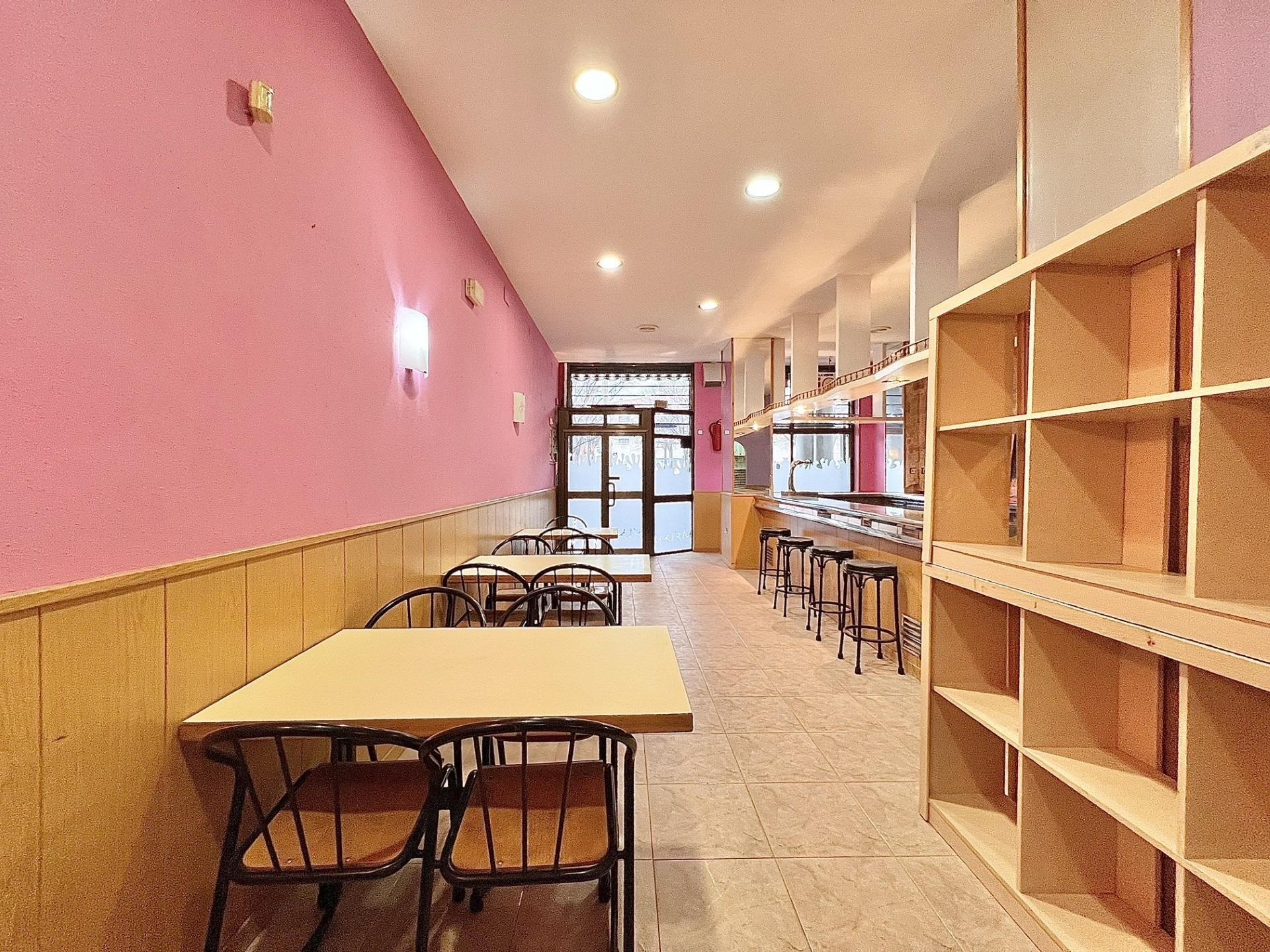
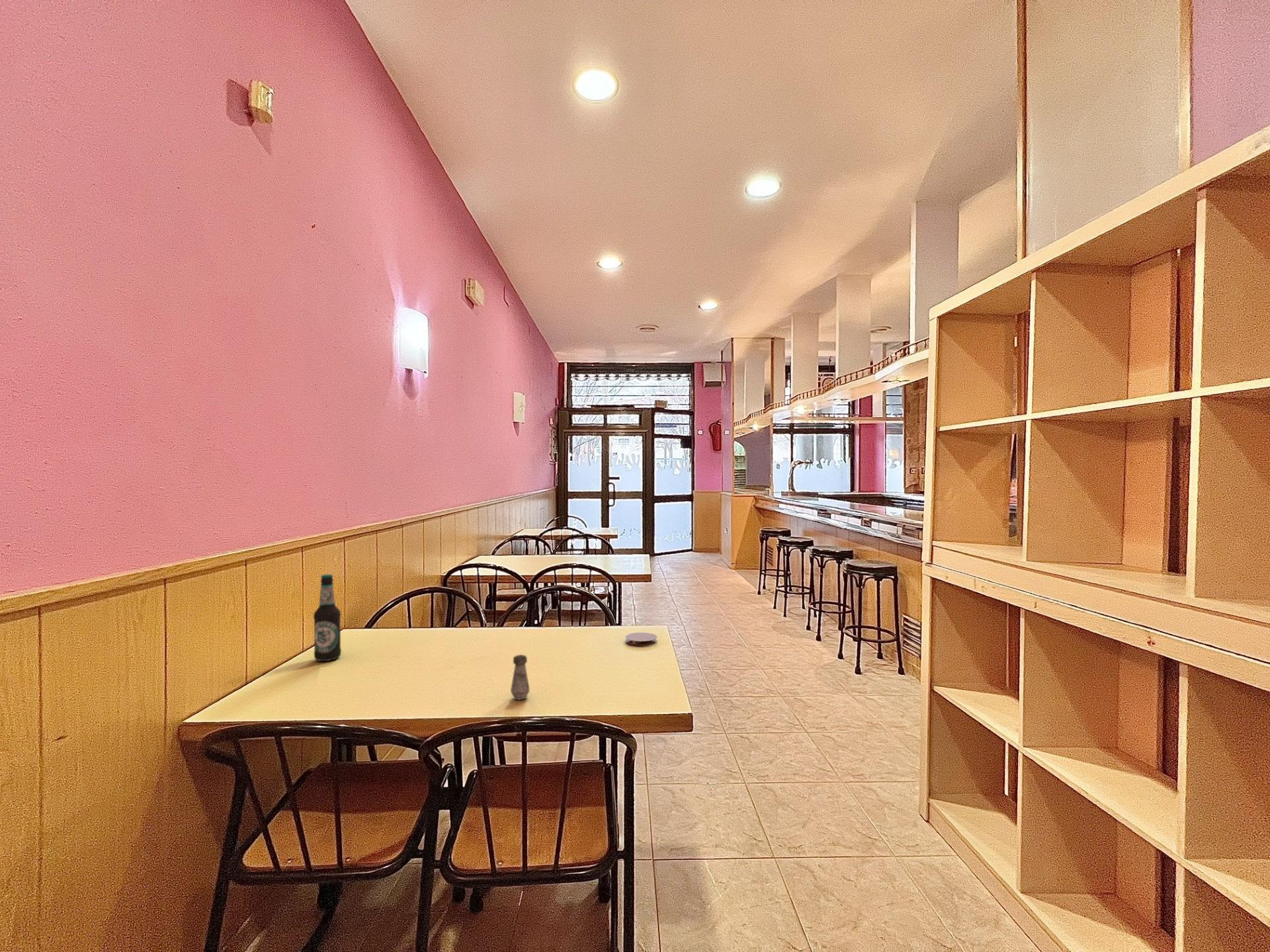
+ coaster [625,632,657,647]
+ bottle [313,574,342,662]
+ salt shaker [510,654,530,701]
